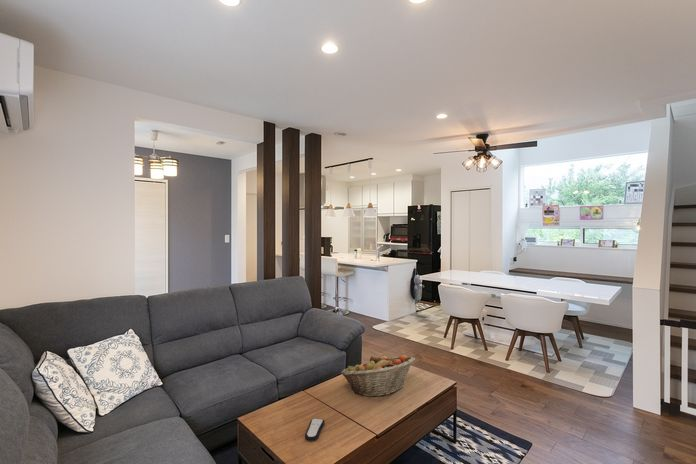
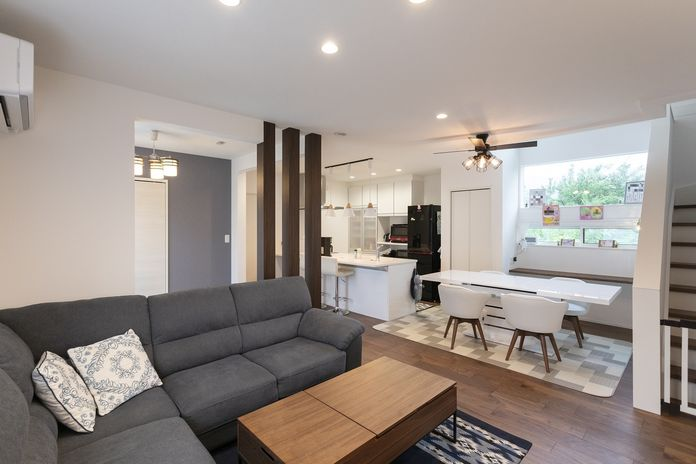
- remote control [304,417,325,442]
- fruit basket [340,354,416,397]
